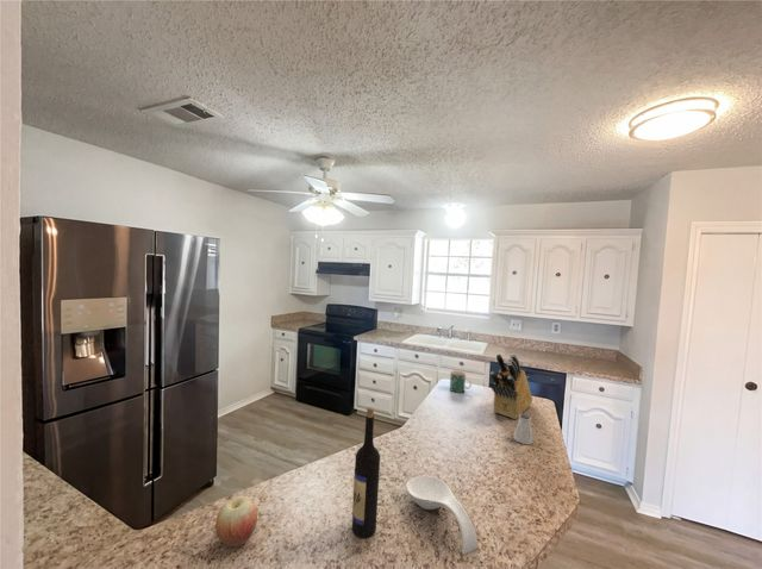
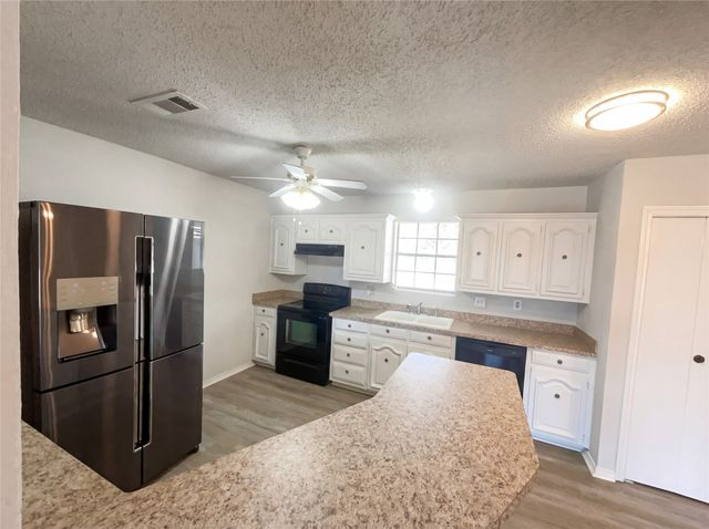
- knife block [488,354,533,420]
- saltshaker [513,412,535,445]
- apple [214,495,258,548]
- spoon rest [405,475,479,556]
- wine bottle [351,407,381,539]
- mug [449,369,473,394]
